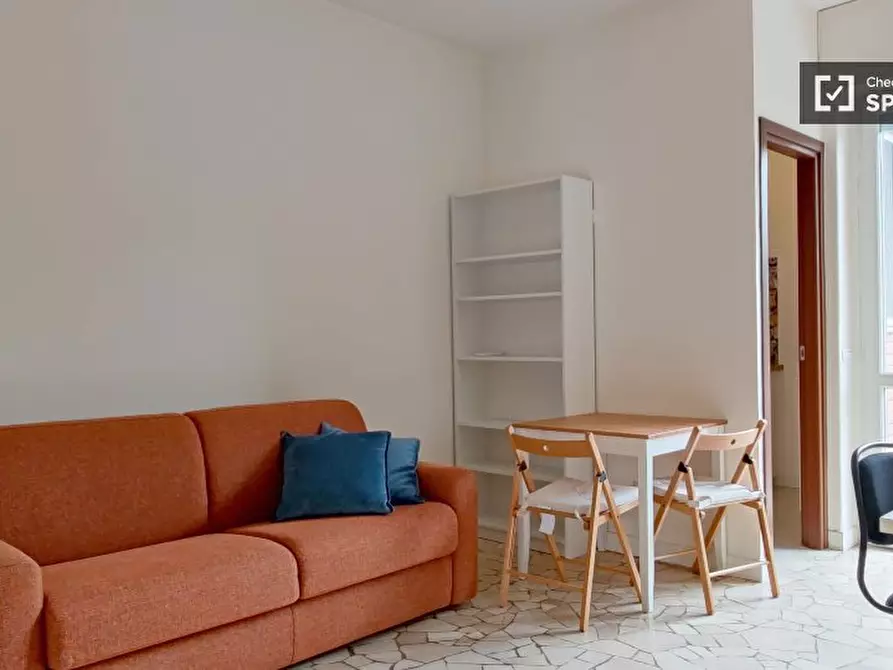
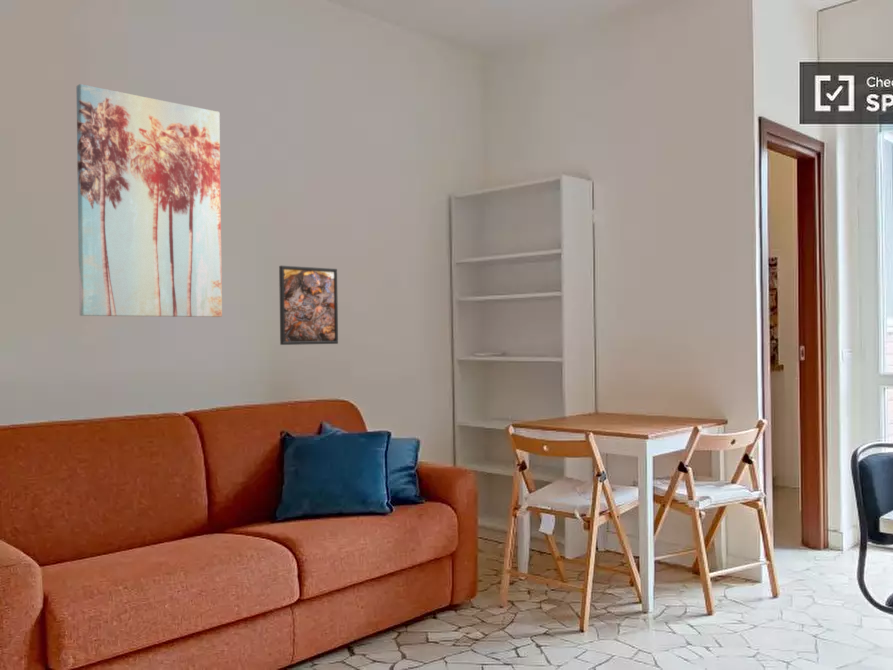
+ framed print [278,265,339,346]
+ wall art [76,83,223,318]
